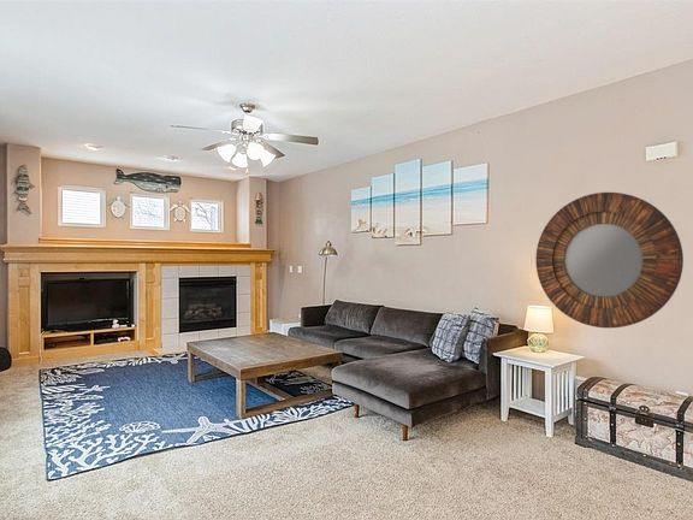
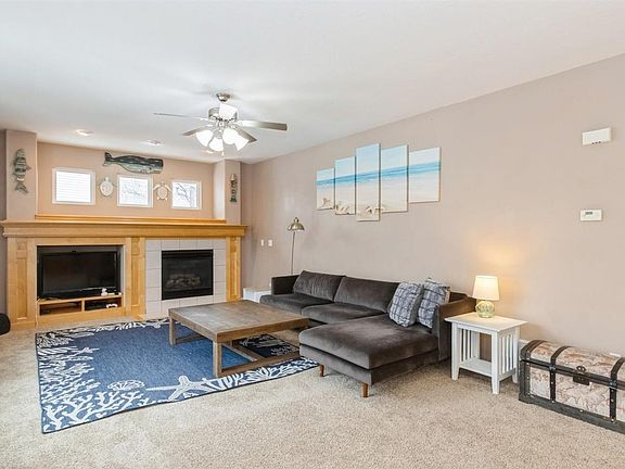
- home mirror [534,191,685,329]
